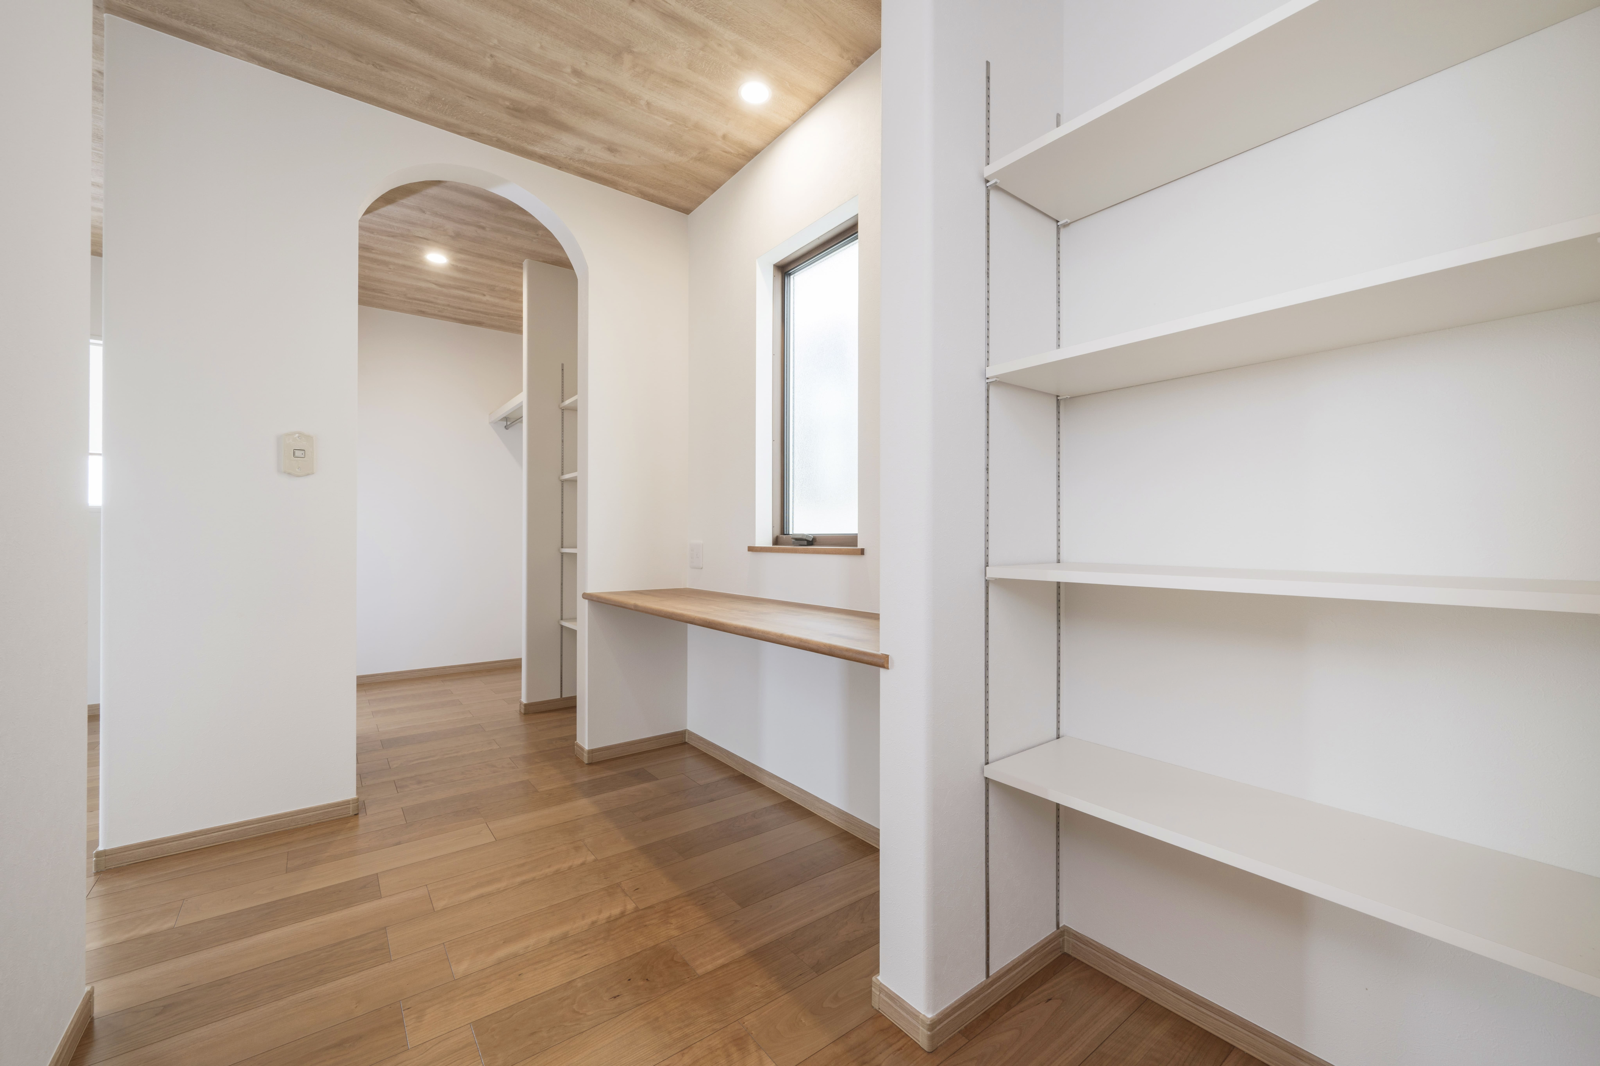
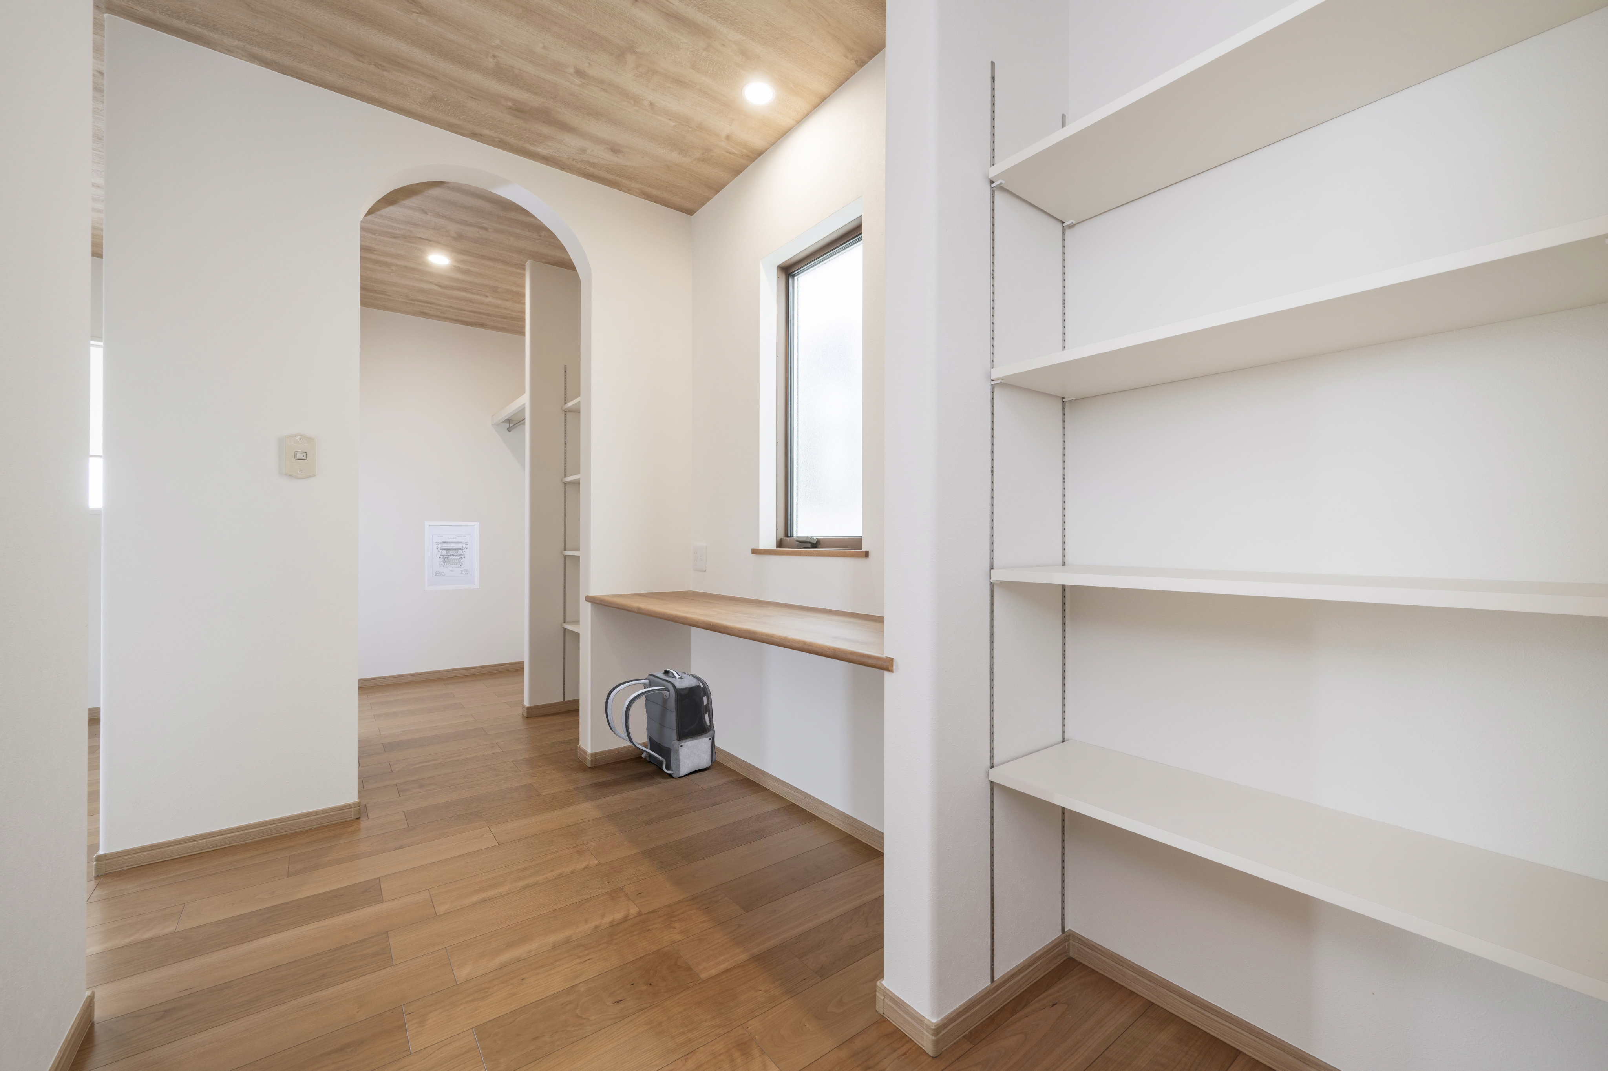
+ backpack [605,668,717,778]
+ wall art [423,521,479,590]
